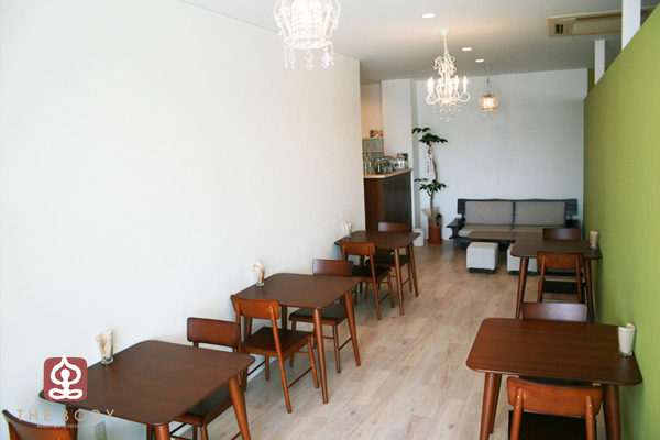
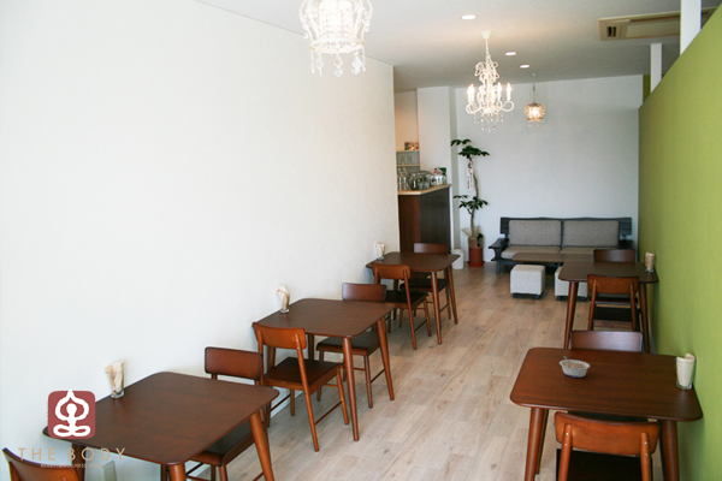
+ legume [558,355,591,379]
